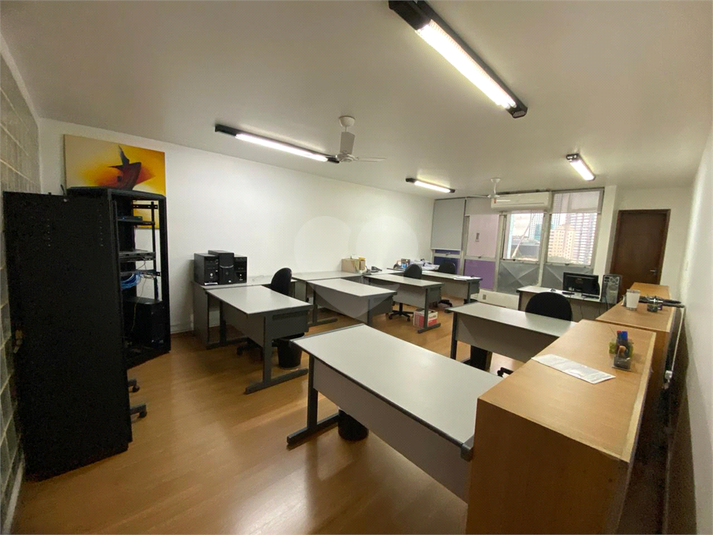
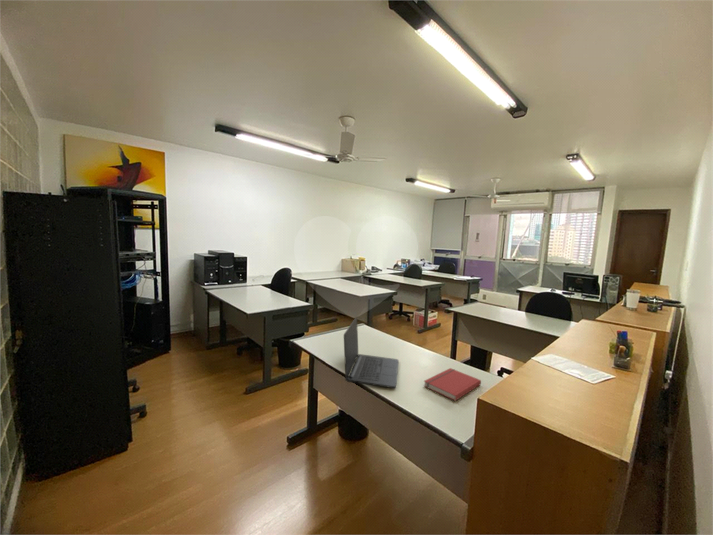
+ laptop [343,317,399,389]
+ book [423,367,482,402]
